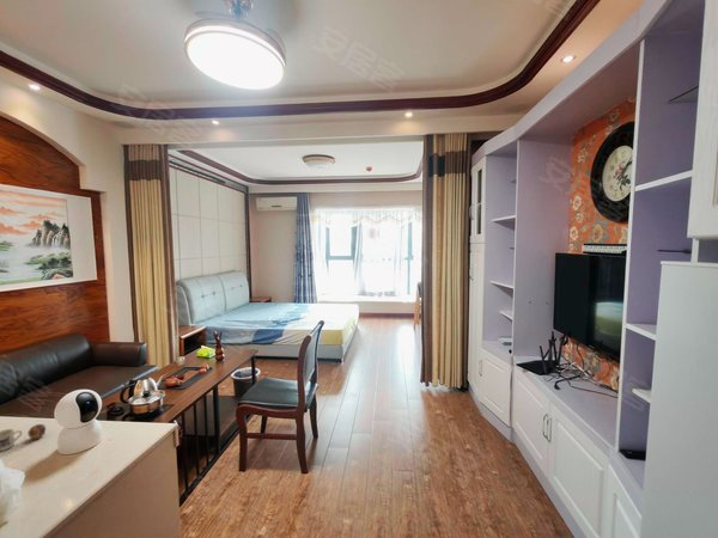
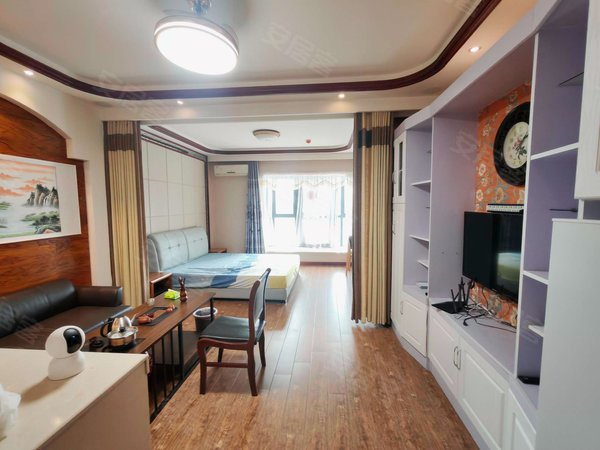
- mug [0,423,47,452]
